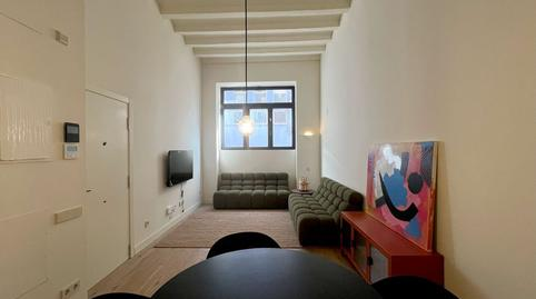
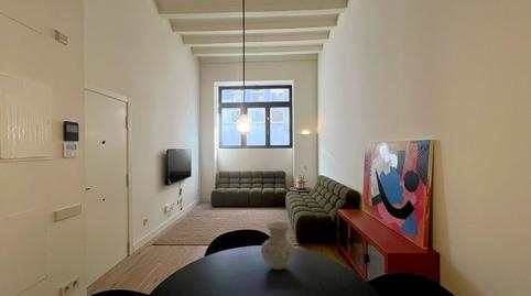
+ vase [260,221,296,271]
